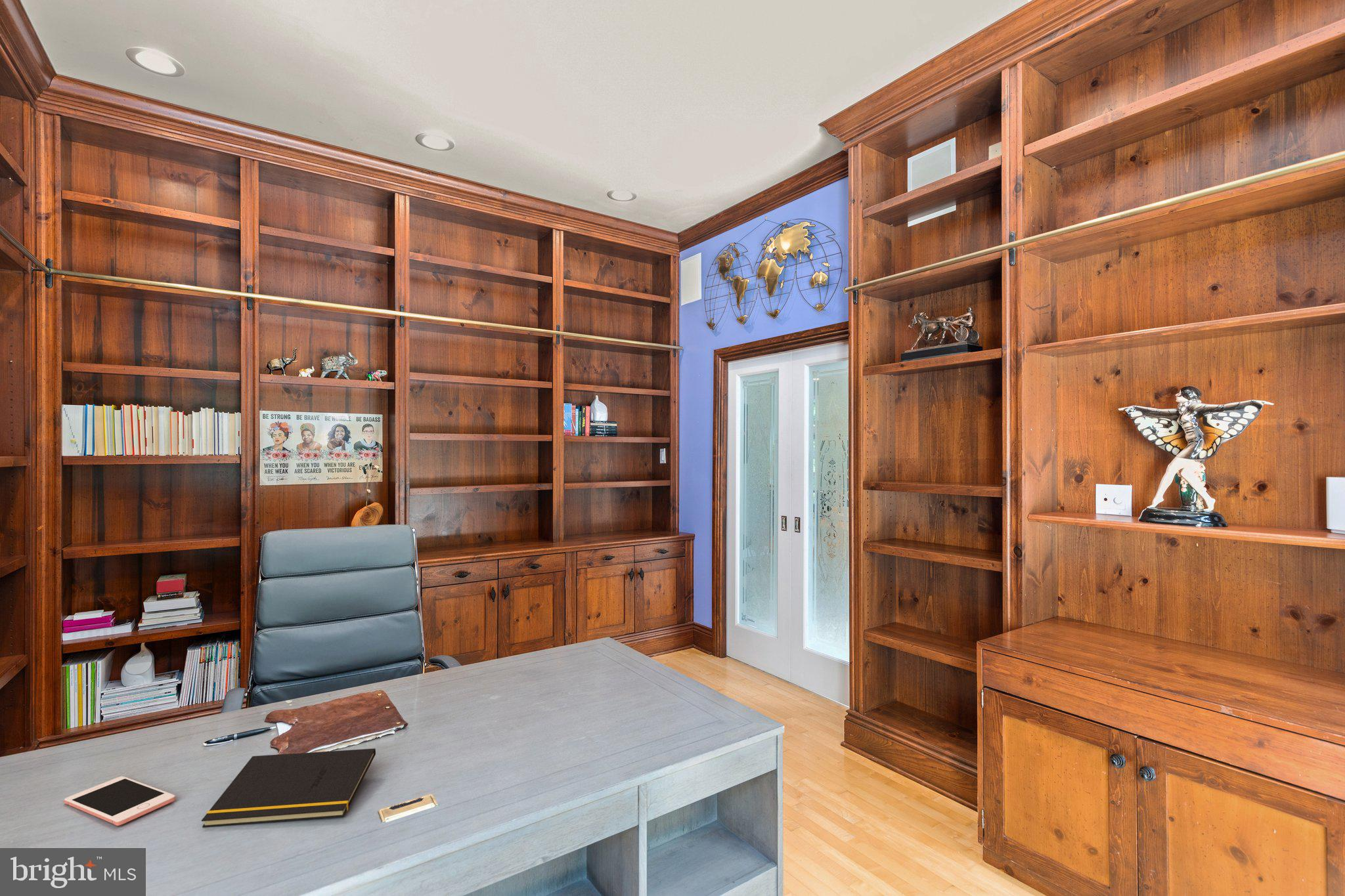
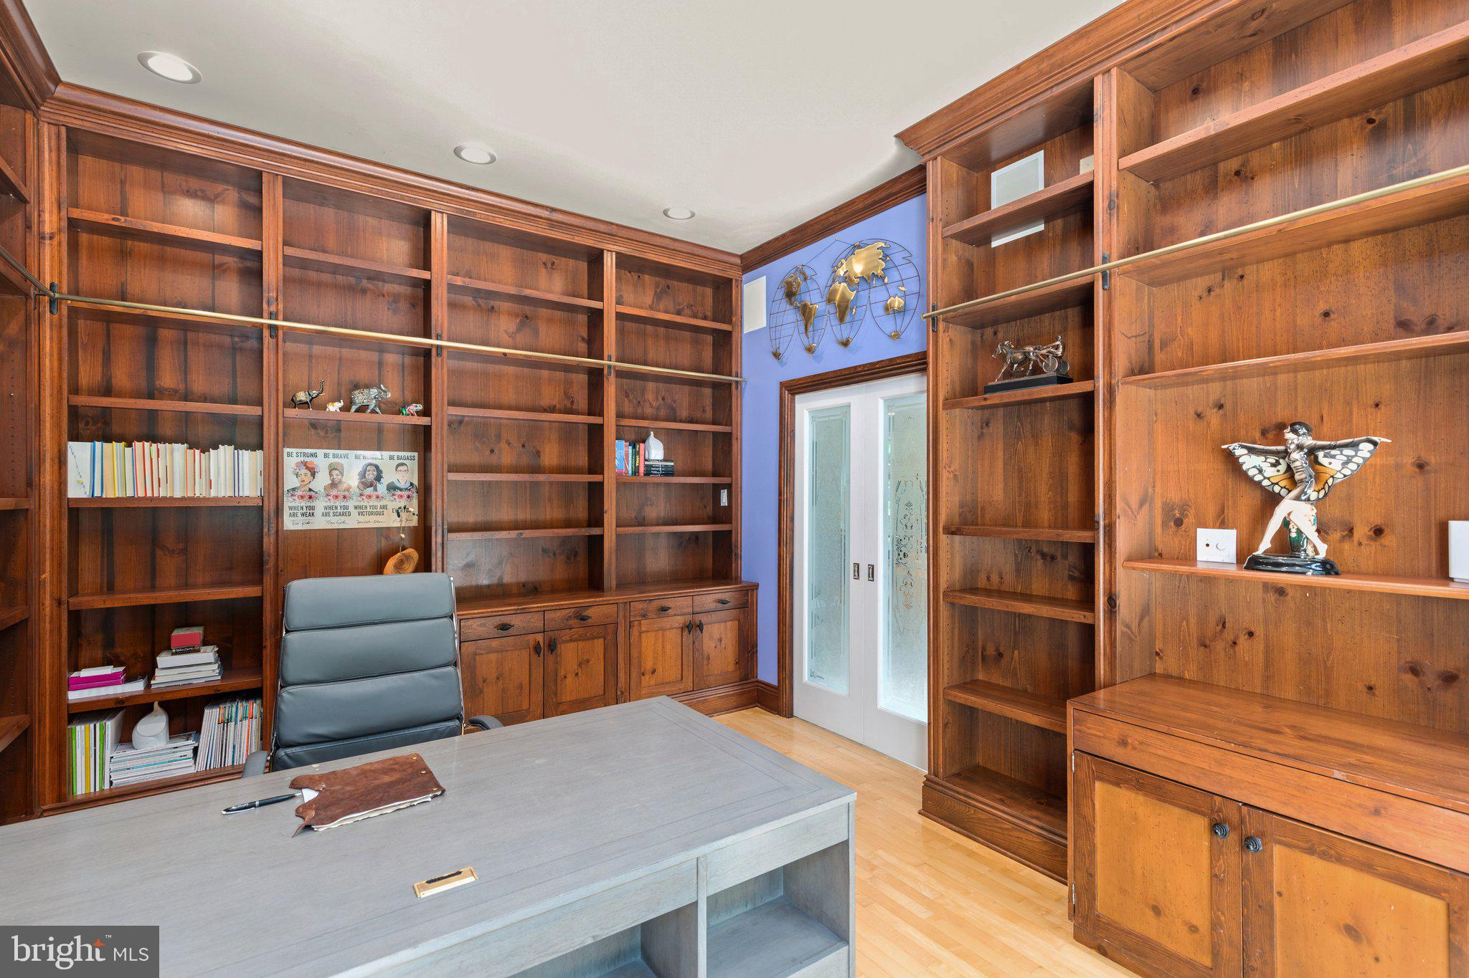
- notepad [201,748,376,828]
- cell phone [64,776,176,826]
